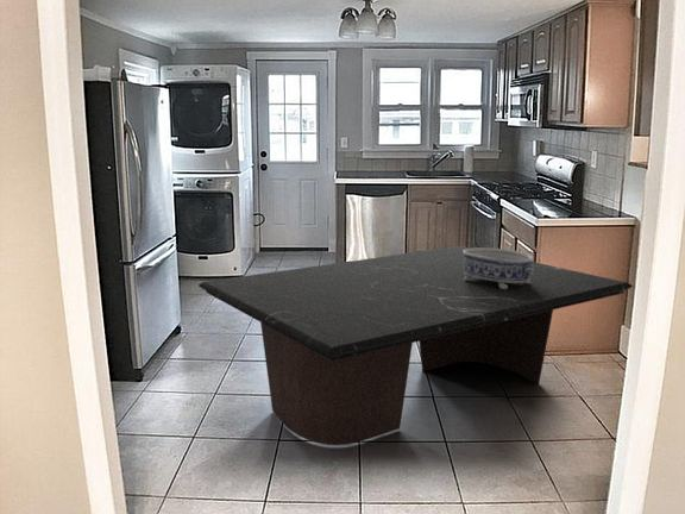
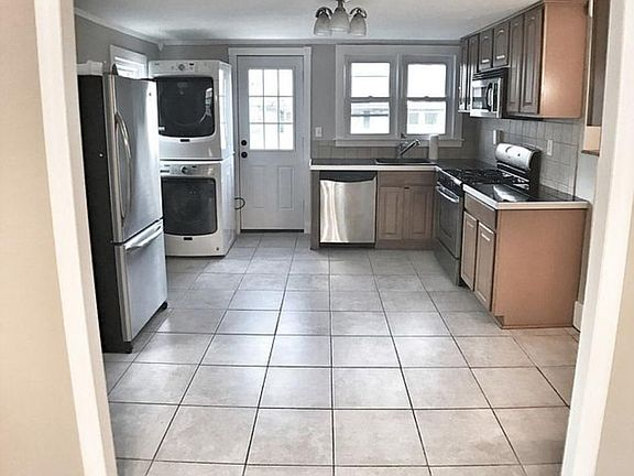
- dining table [197,245,634,446]
- decorative bowl [463,246,535,289]
